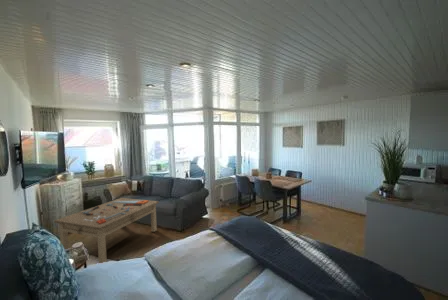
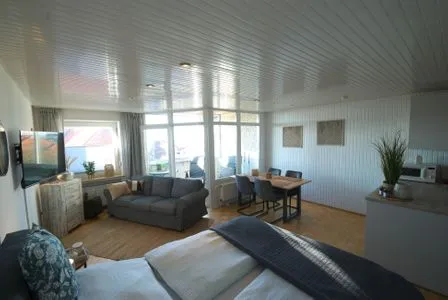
- coffee table [53,197,160,264]
